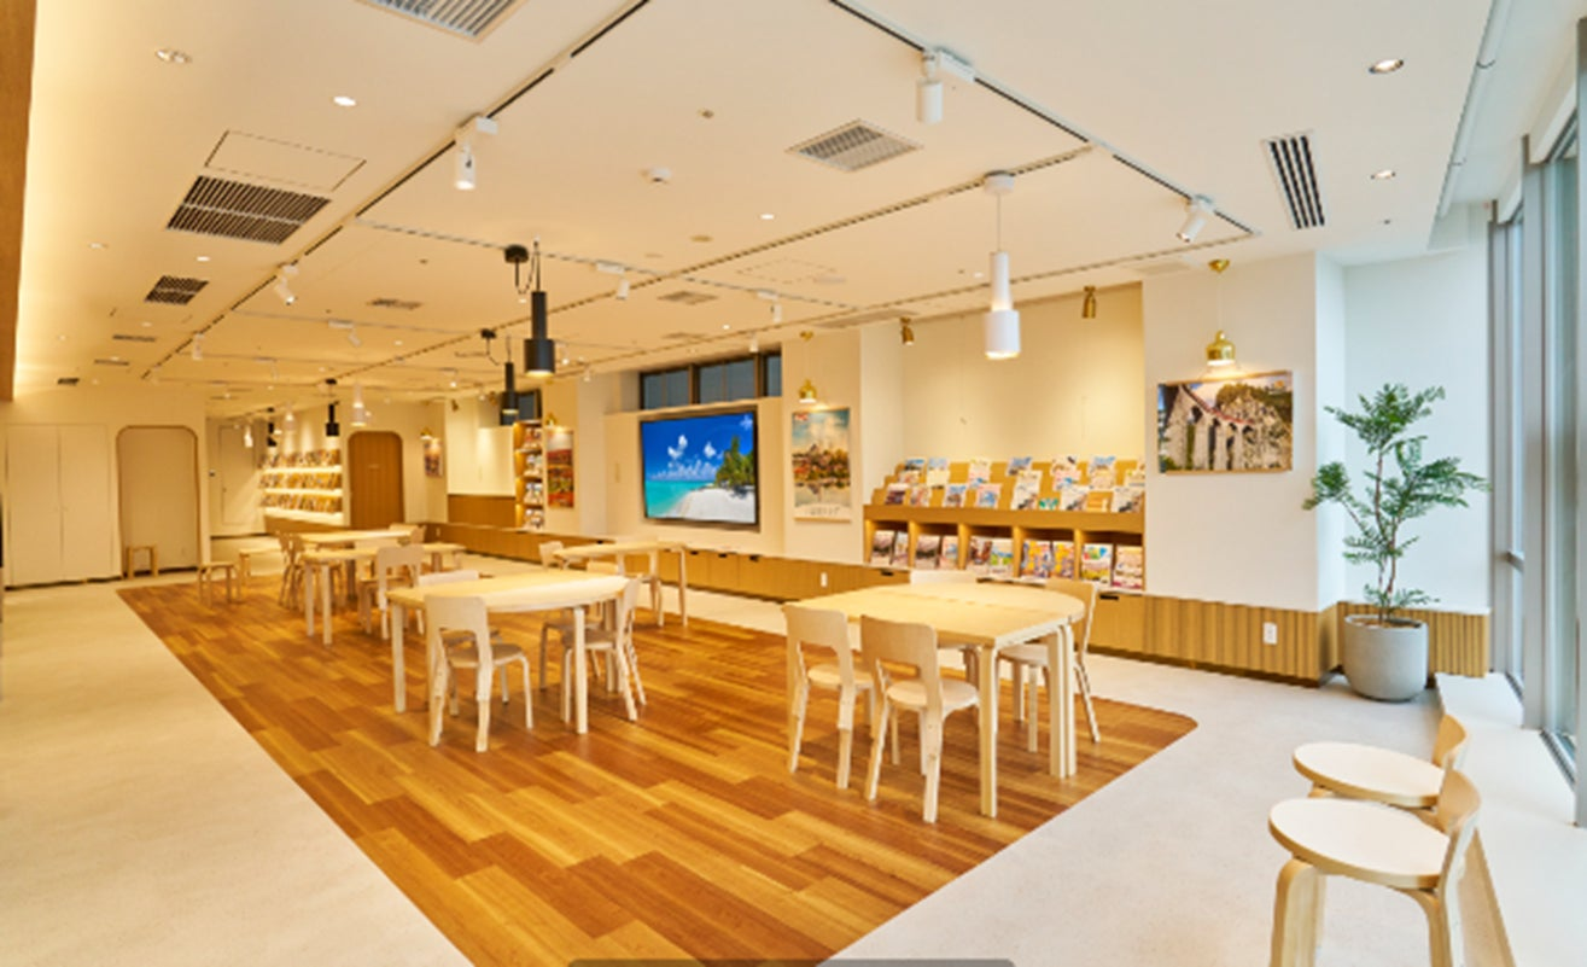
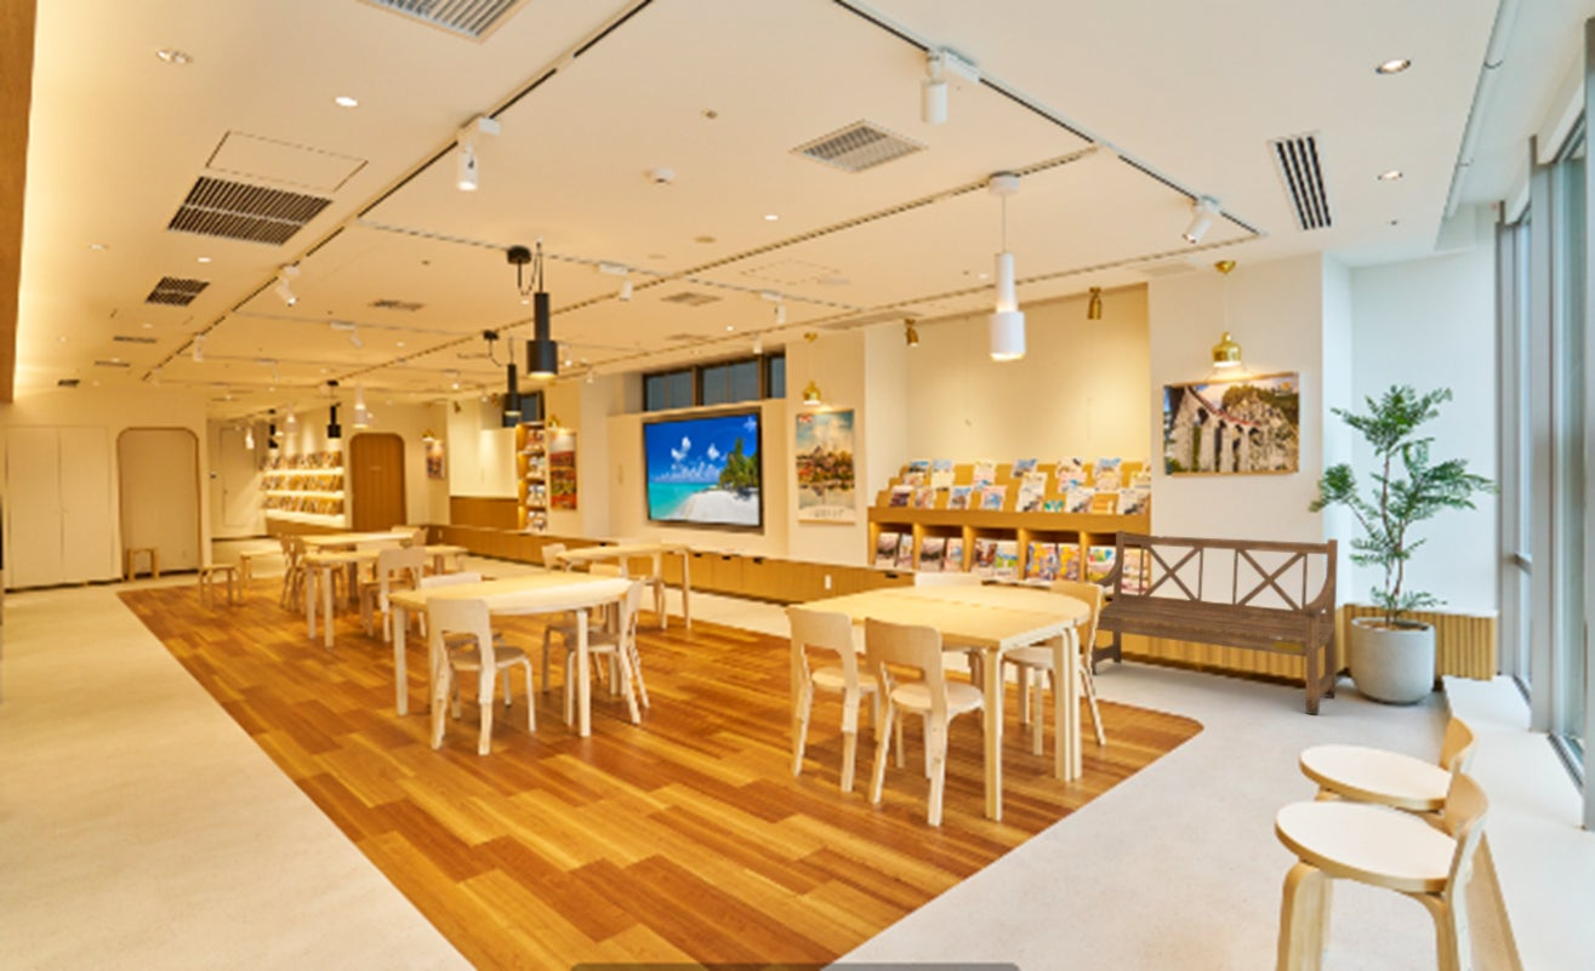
+ bench [1089,530,1339,716]
